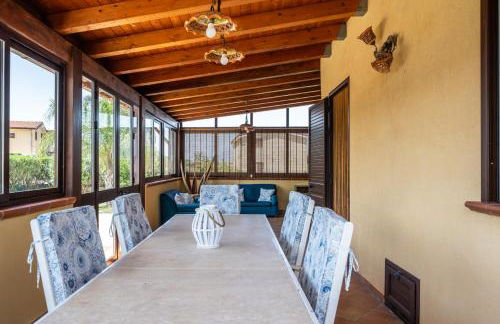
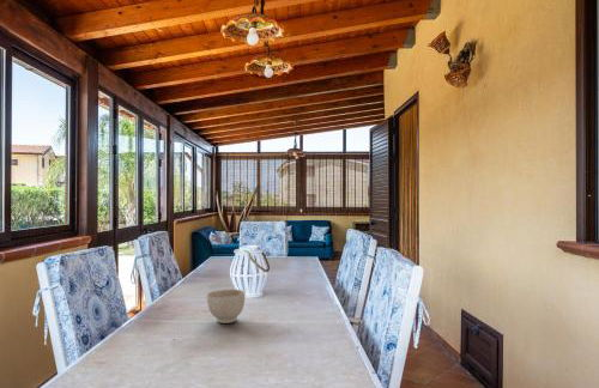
+ bowl [205,289,247,325]
